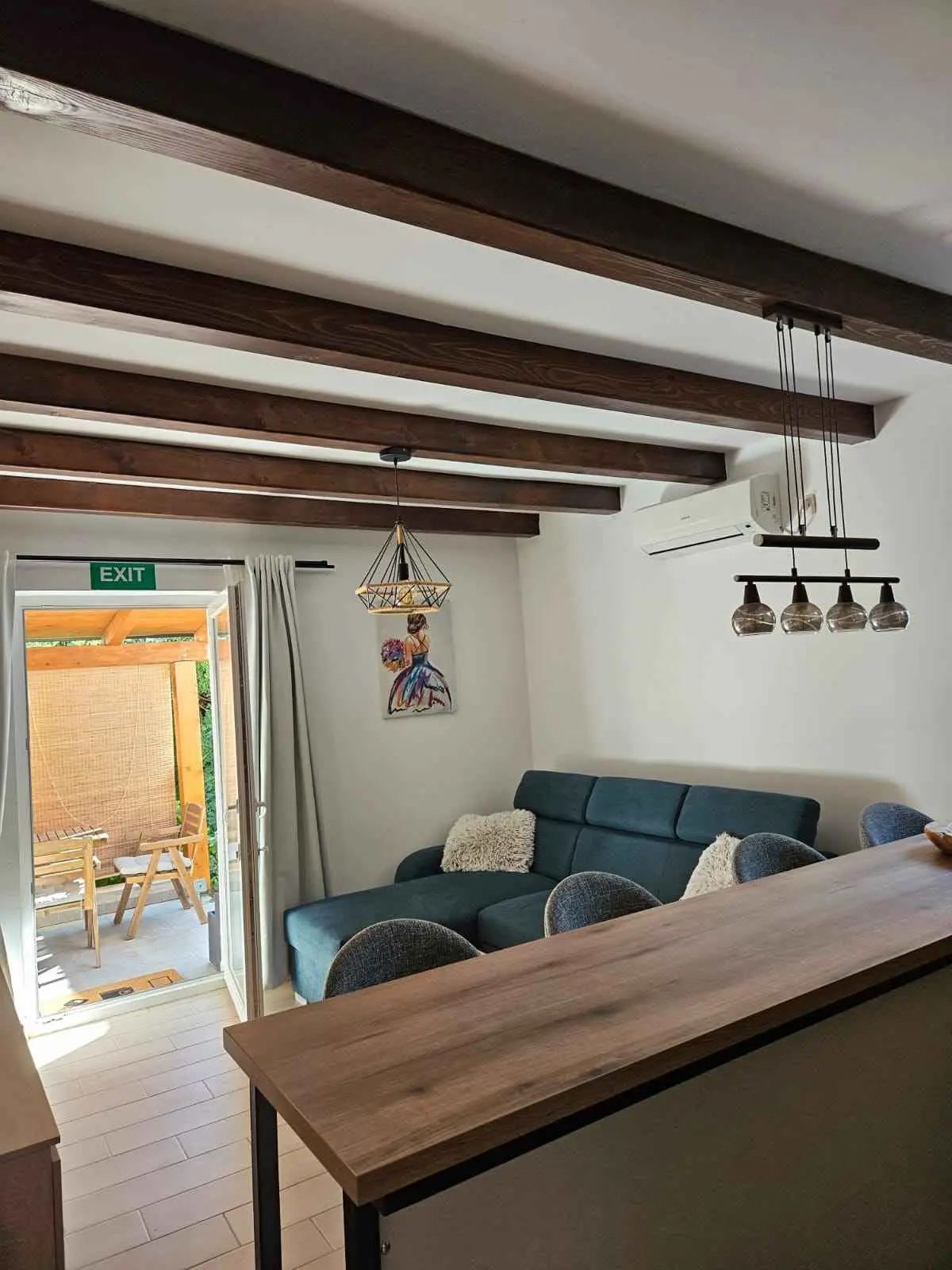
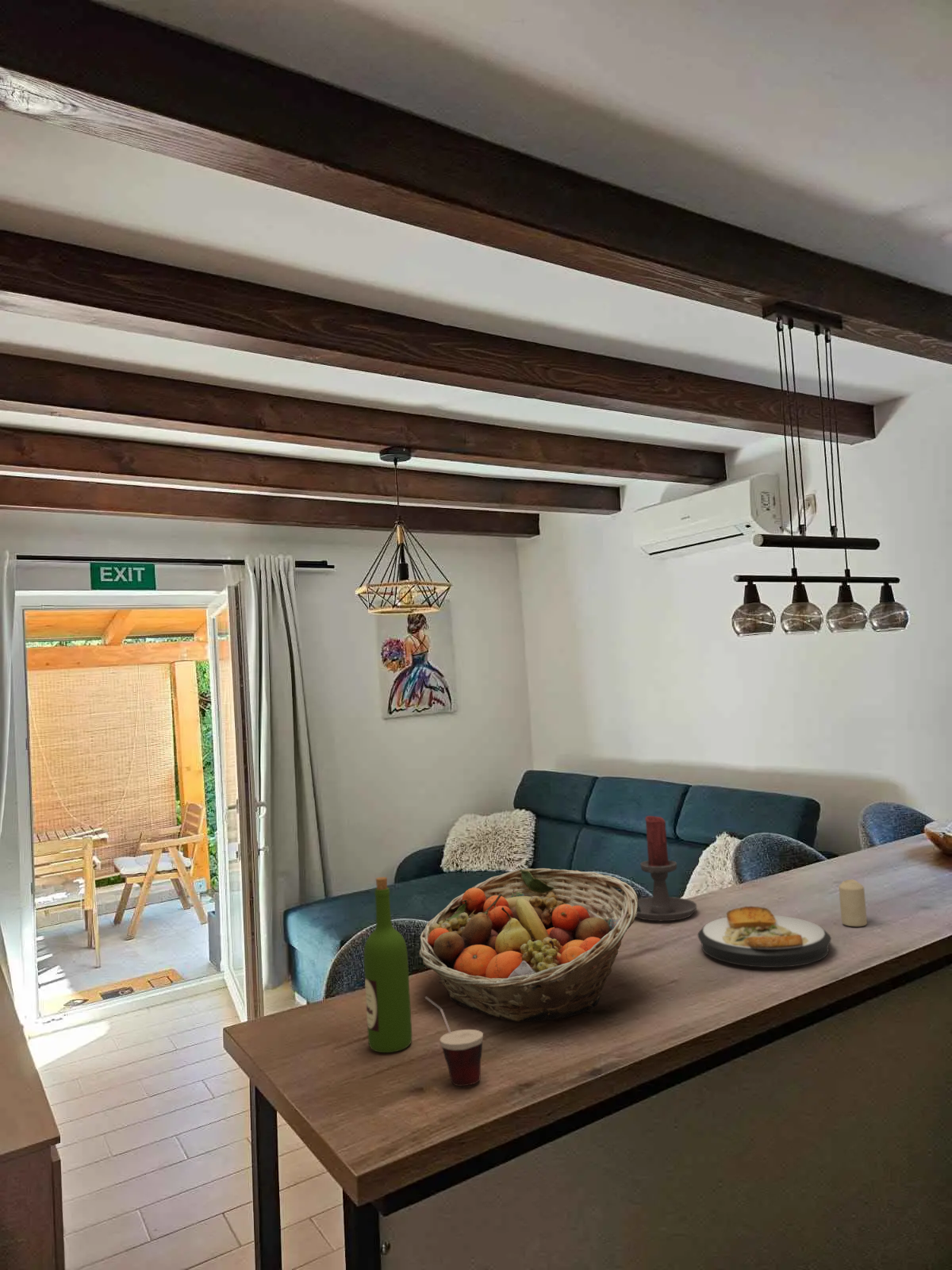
+ candle holder [635,815,698,922]
+ cup [424,996,484,1087]
+ plate [697,906,832,968]
+ wine bottle [363,876,413,1053]
+ candle [838,879,868,927]
+ fruit basket [418,868,639,1022]
